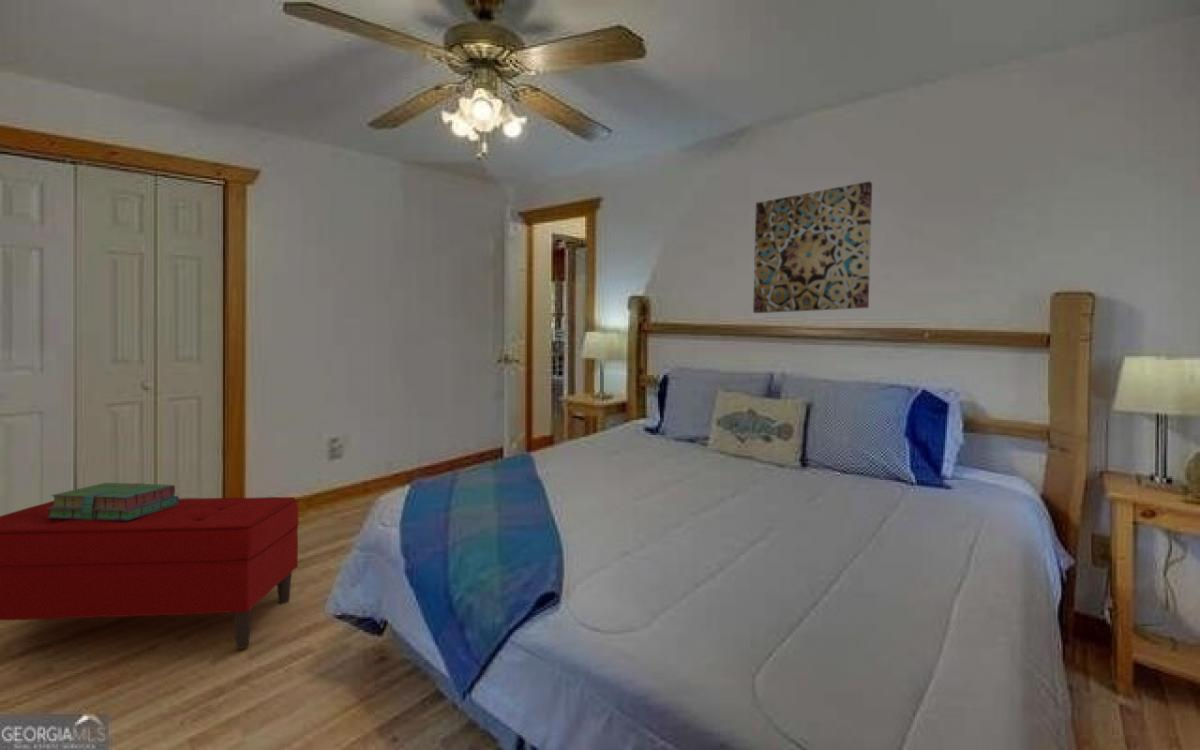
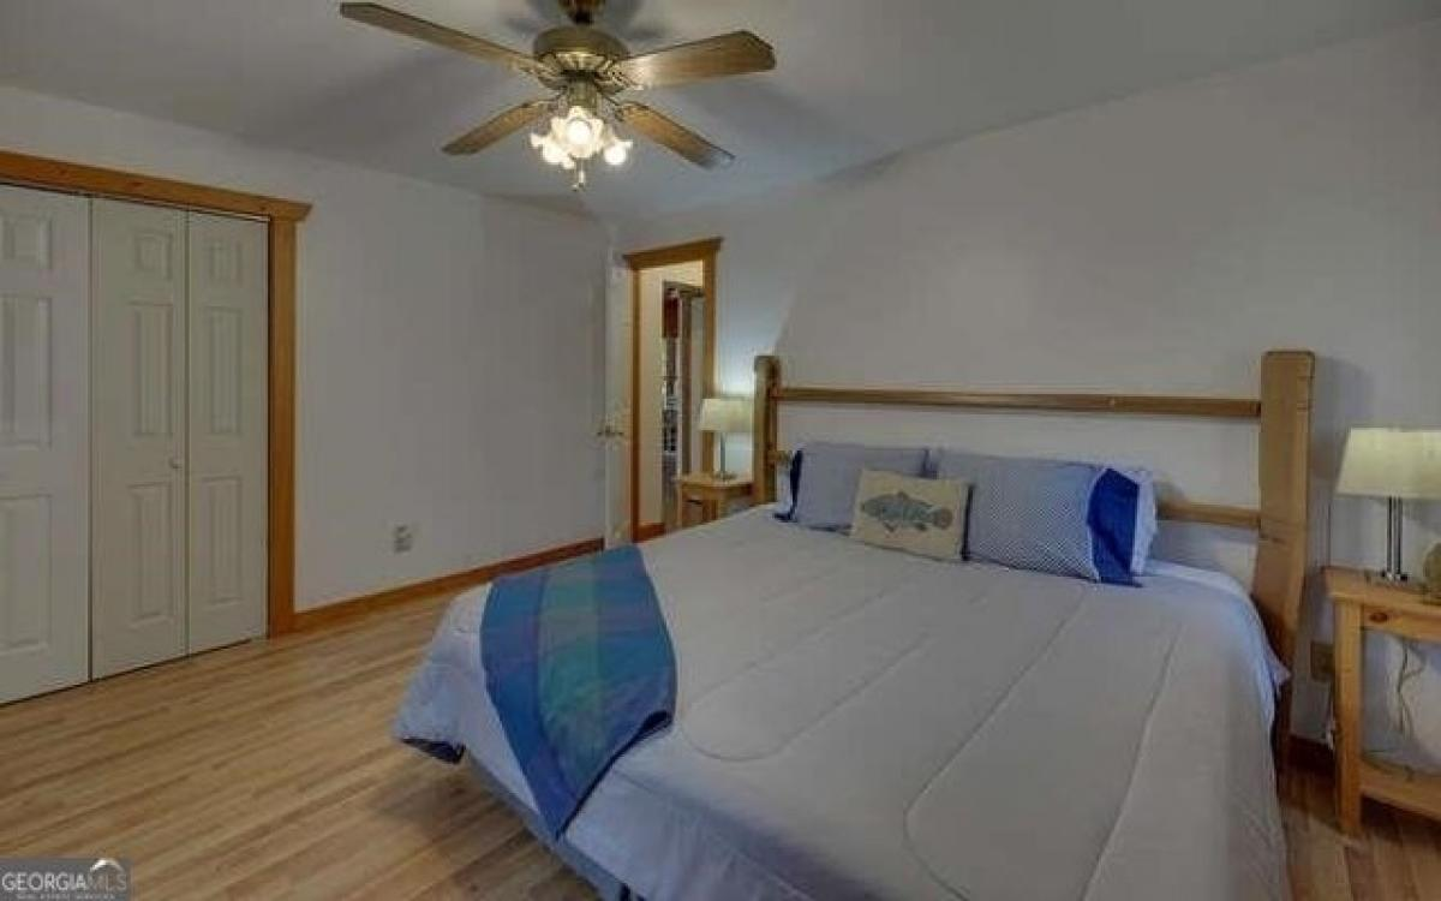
- bench [0,496,300,650]
- wall art [752,180,873,314]
- stack of books [47,482,180,521]
